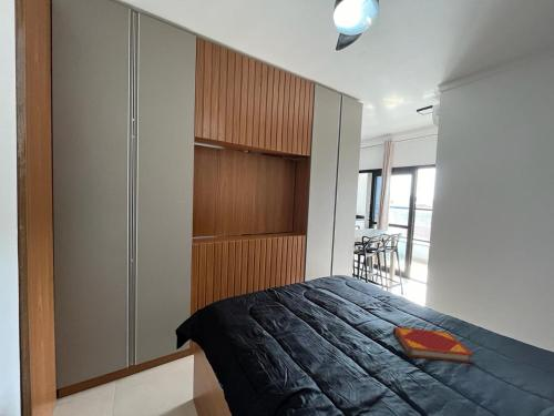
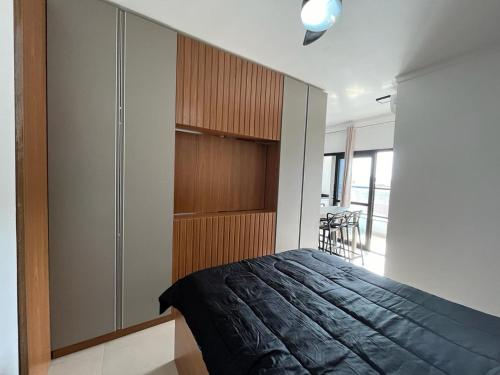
- hardback book [392,326,474,364]
